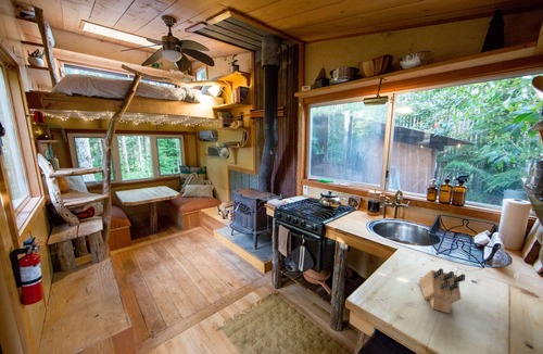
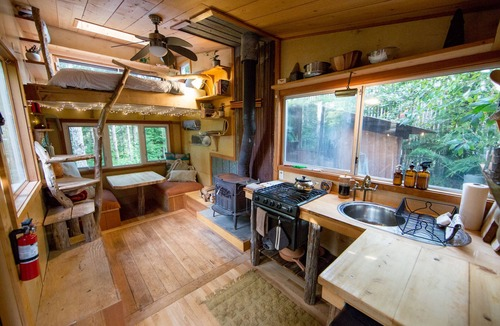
- knife block [418,267,466,314]
